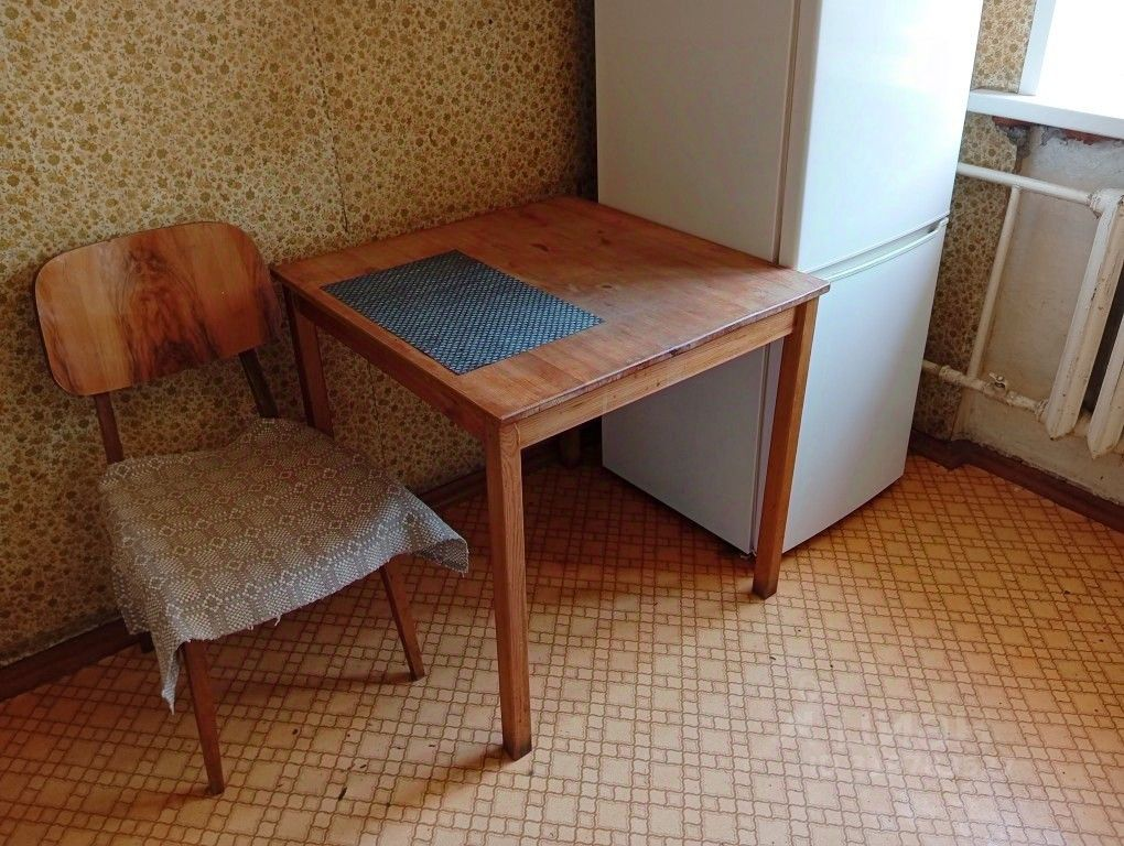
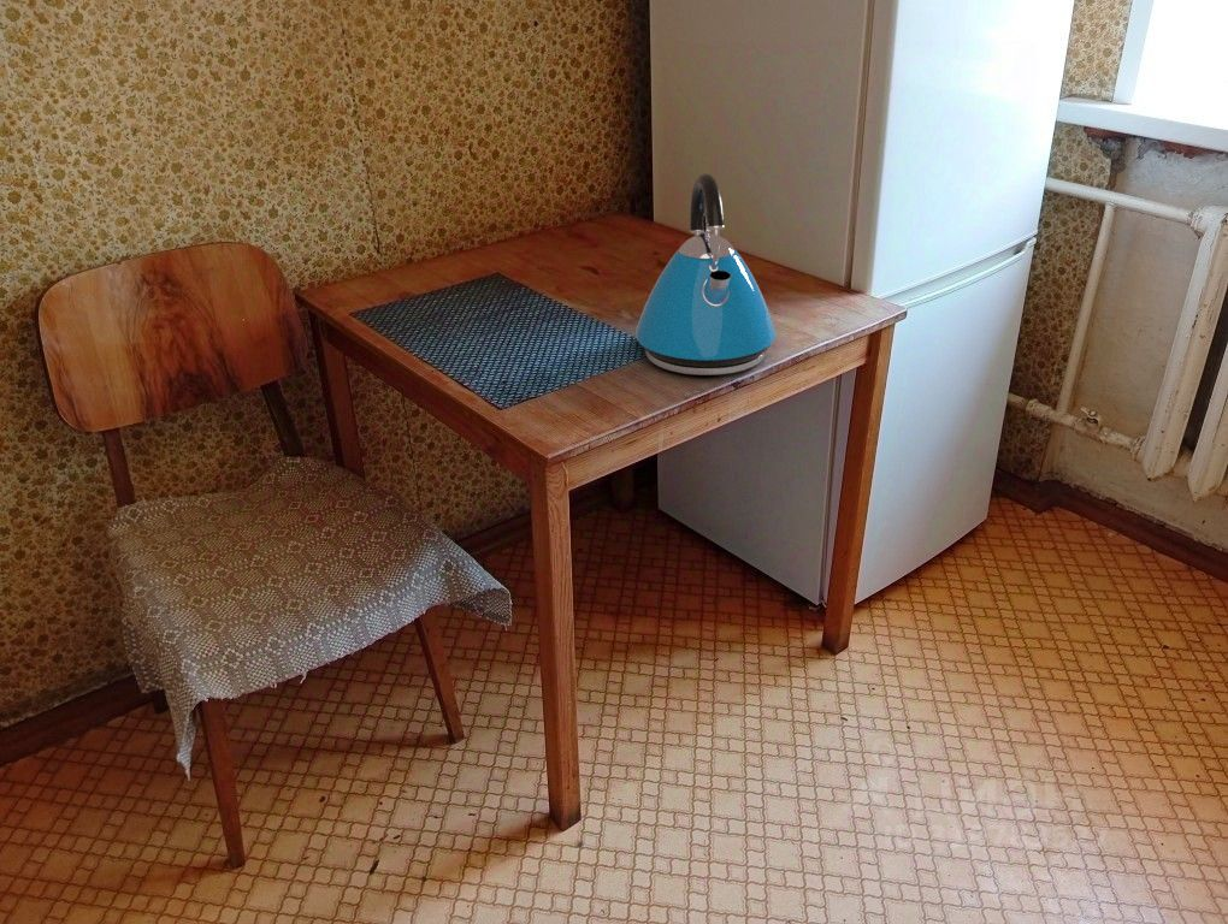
+ kettle [634,172,777,377]
